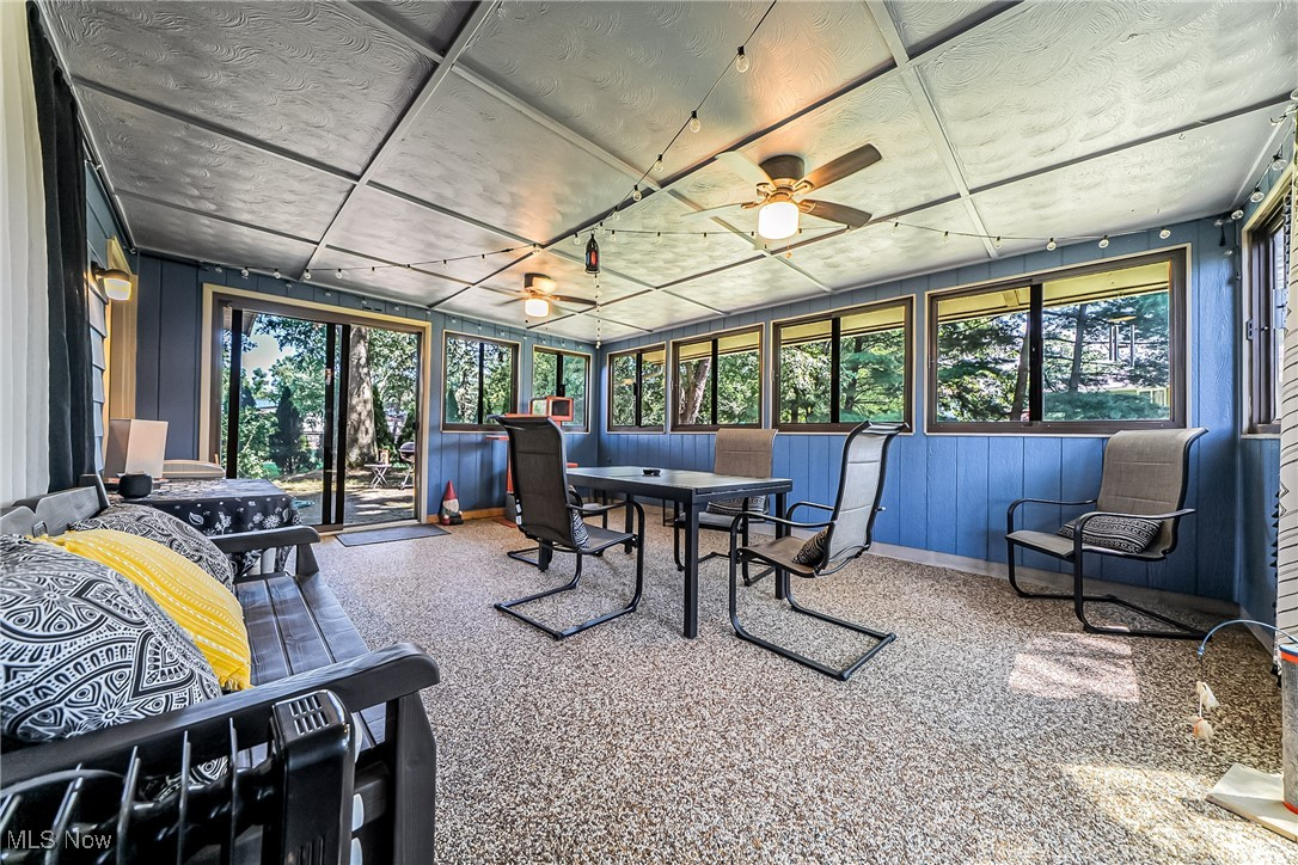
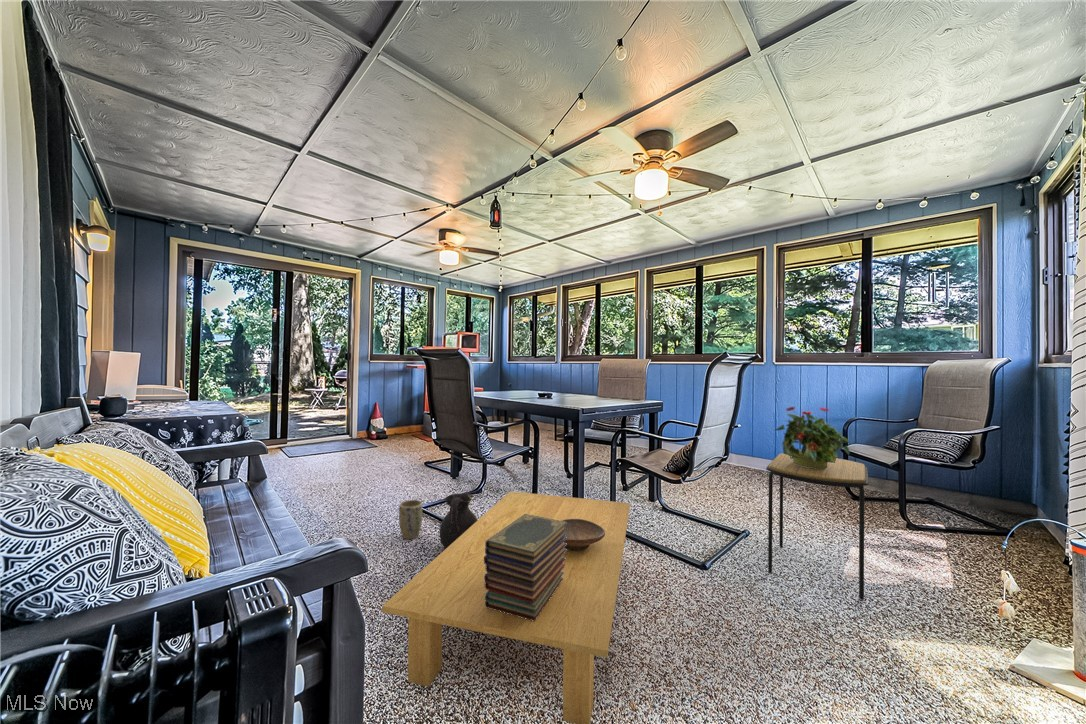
+ side table [765,452,869,601]
+ book stack [484,514,567,621]
+ ceramic jug [439,493,479,550]
+ coffee table [381,491,631,724]
+ potted plant [774,406,852,469]
+ decorative bowl [562,519,605,551]
+ plant pot [398,499,423,540]
